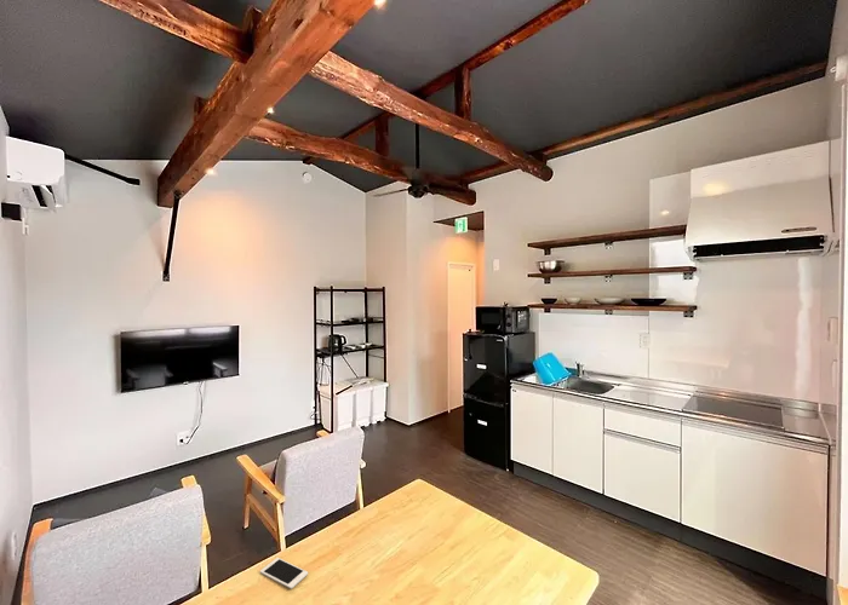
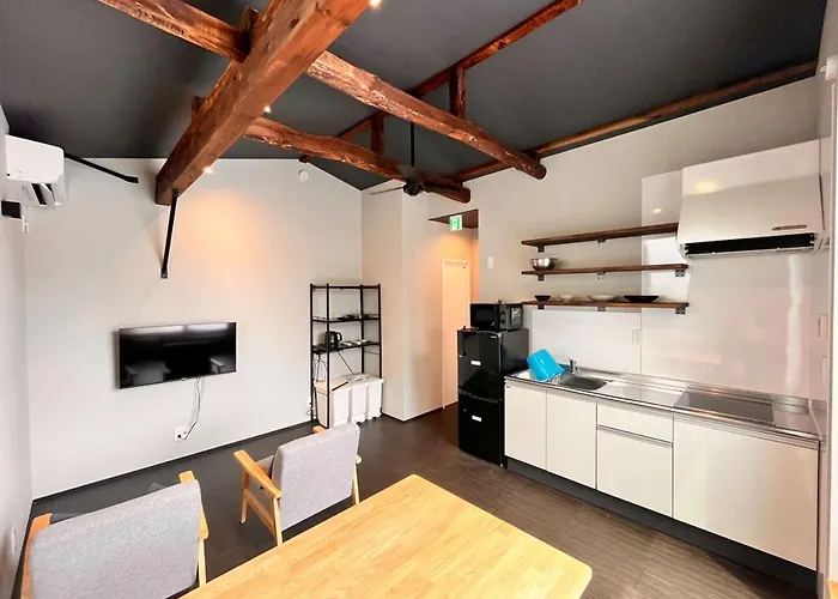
- cell phone [259,557,309,589]
